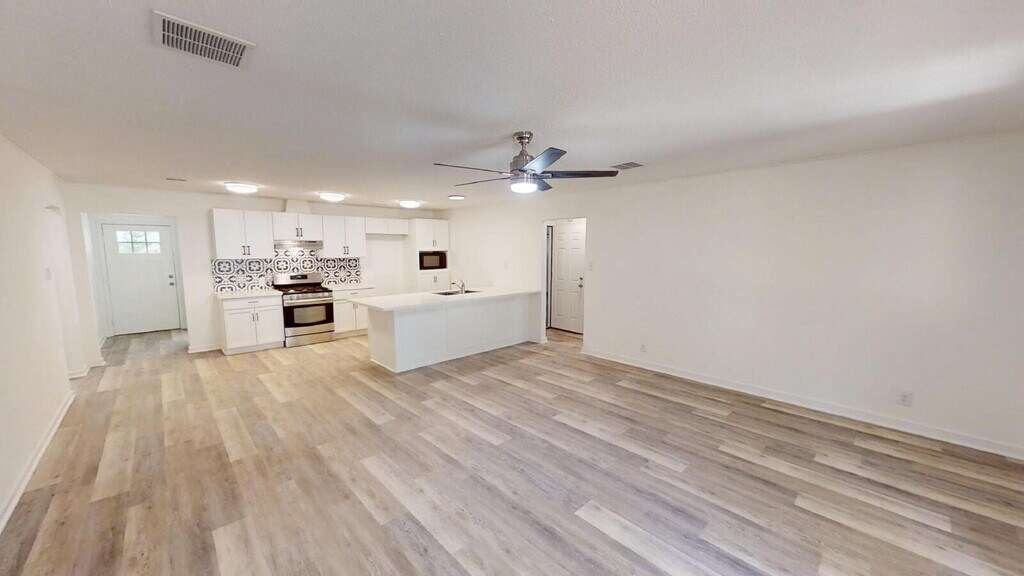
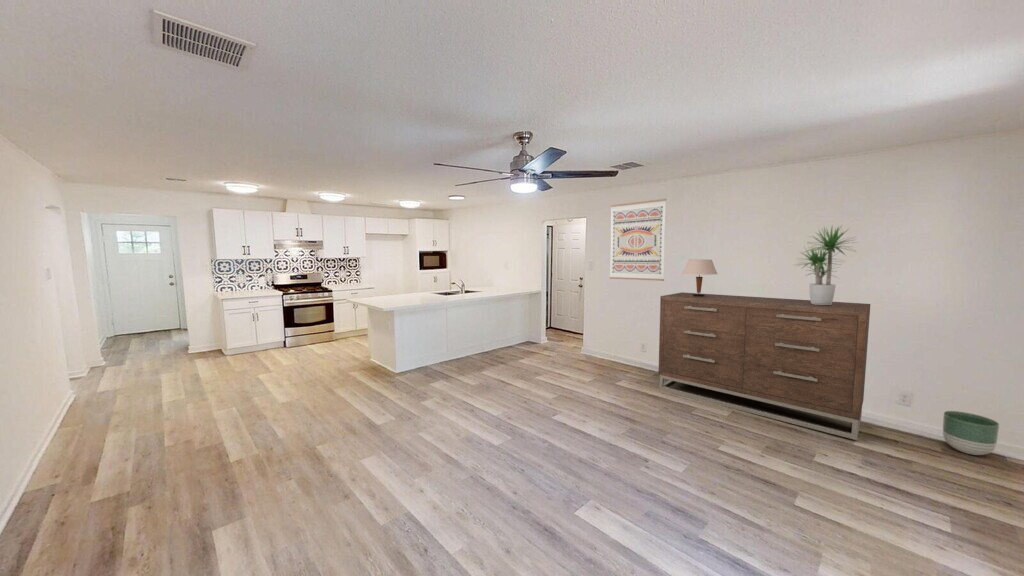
+ table lamp [681,259,718,296]
+ wall art [609,198,667,282]
+ dresser [658,291,871,441]
+ potted plant [793,224,859,305]
+ planter [942,410,1000,456]
